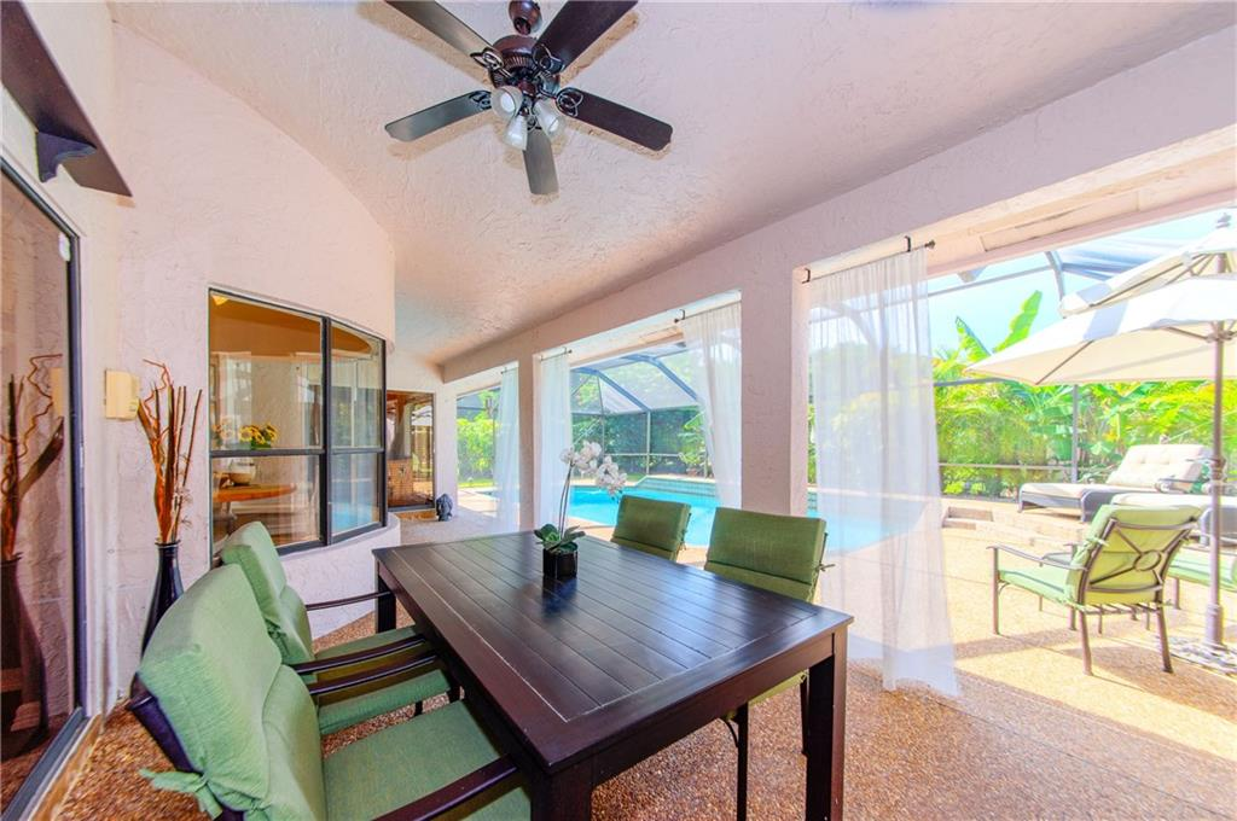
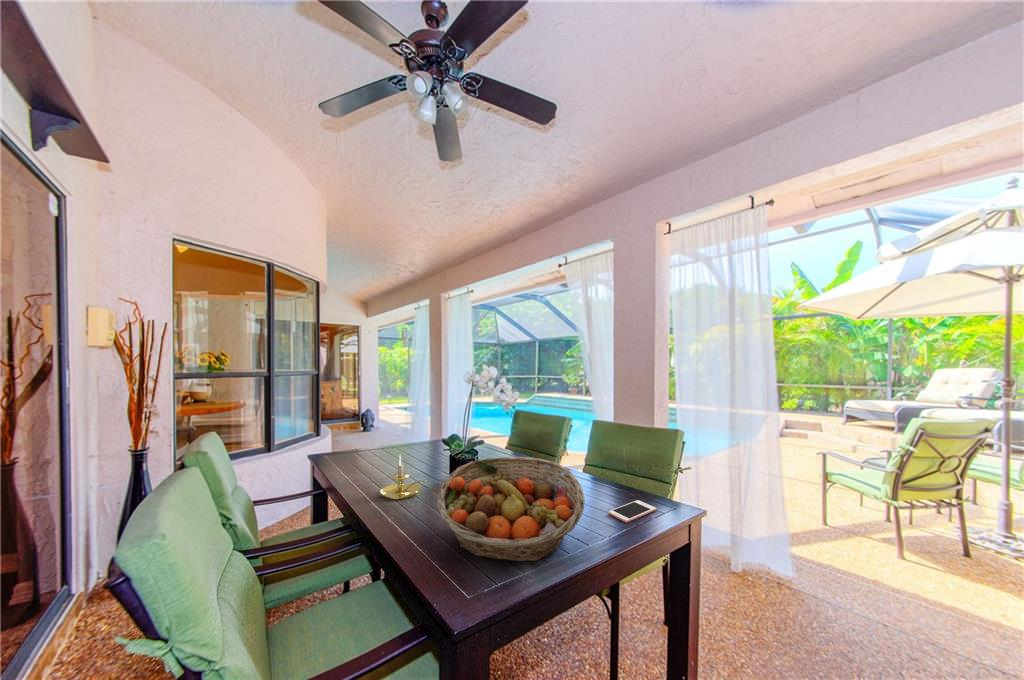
+ candle holder [379,454,427,501]
+ cell phone [608,499,657,524]
+ fruit basket [436,456,586,562]
